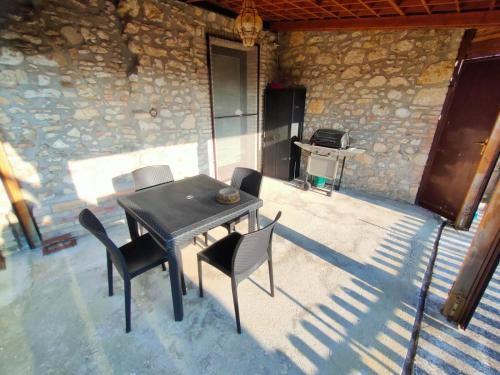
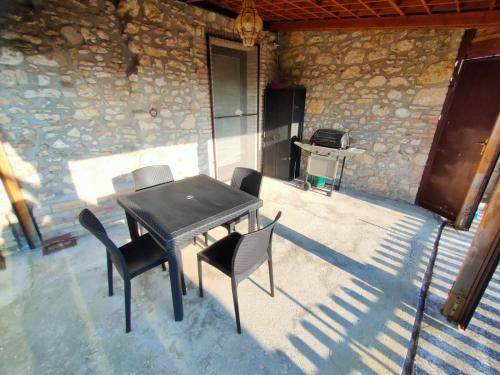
- ashtray [216,187,241,205]
